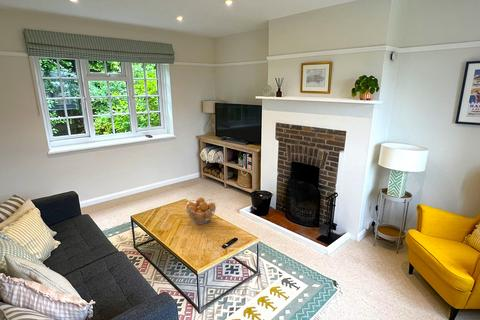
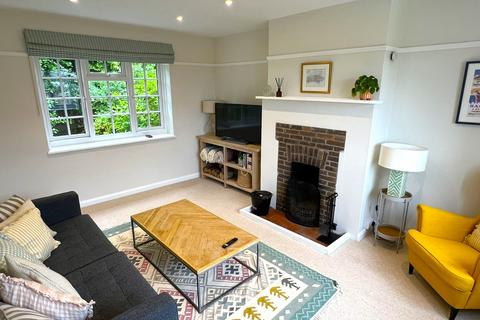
- fruit basket [185,197,217,225]
